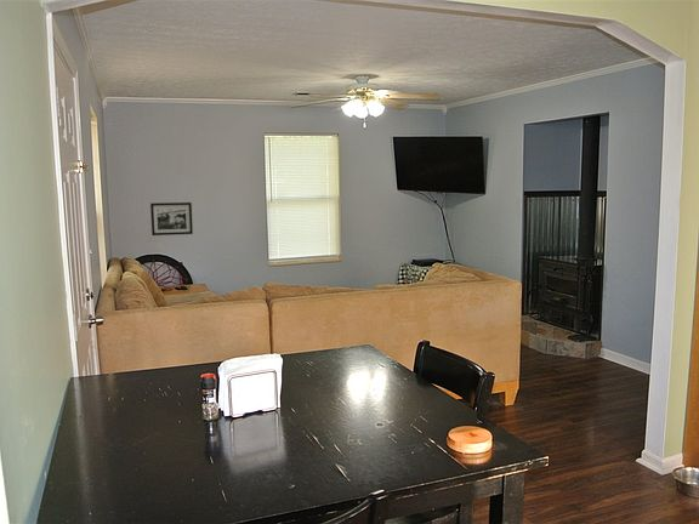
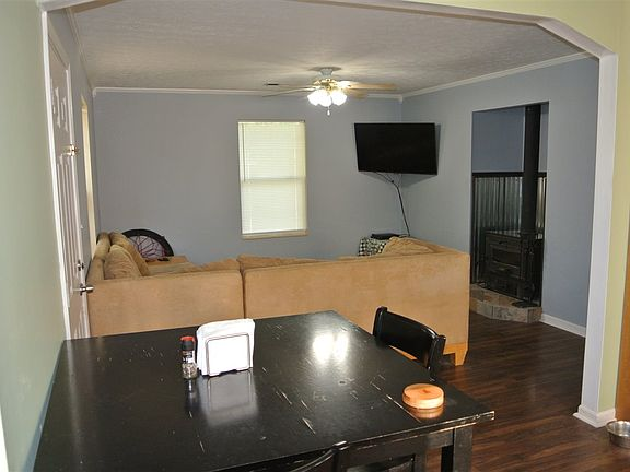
- picture frame [149,201,194,237]
